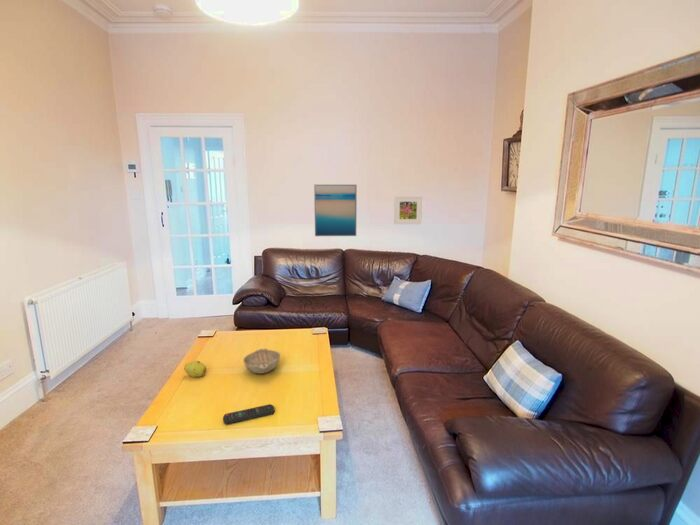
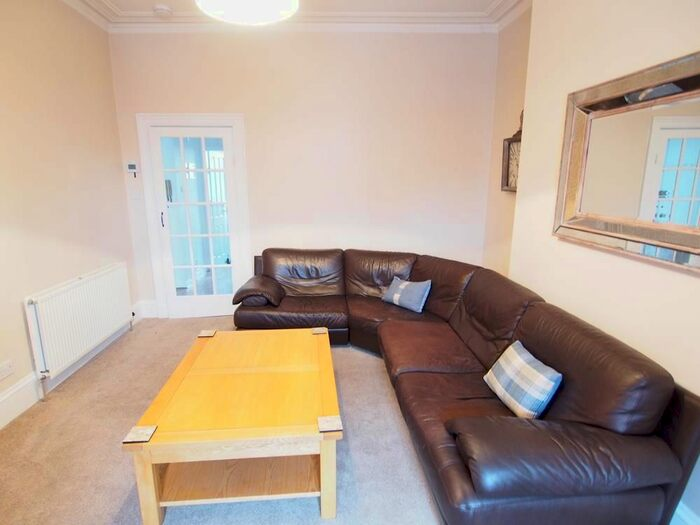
- remote control [222,403,275,425]
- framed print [393,196,423,225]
- wall art [313,183,358,237]
- decorative bowl [242,348,281,375]
- fruit [183,360,207,378]
